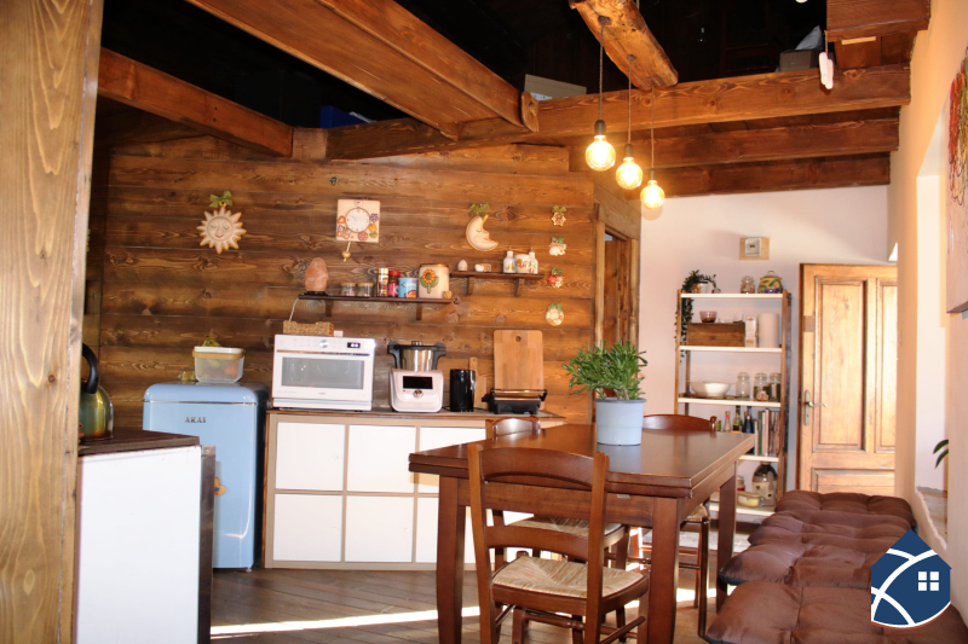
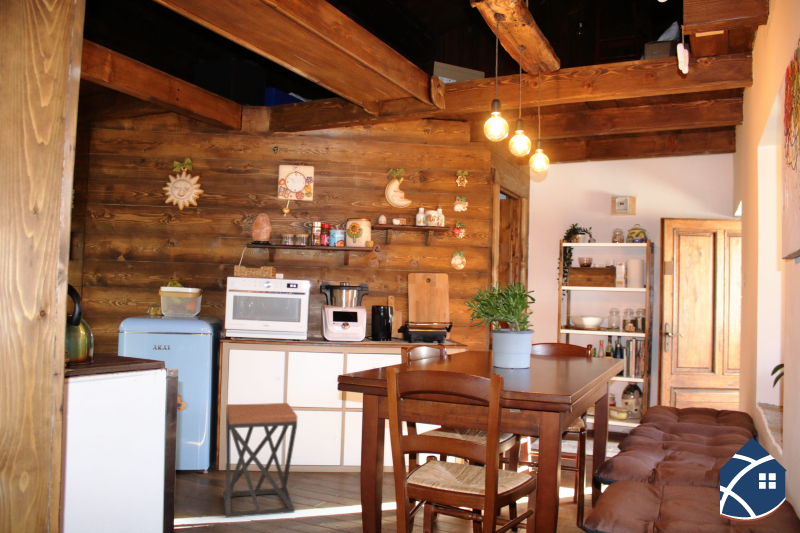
+ stool [222,402,298,519]
